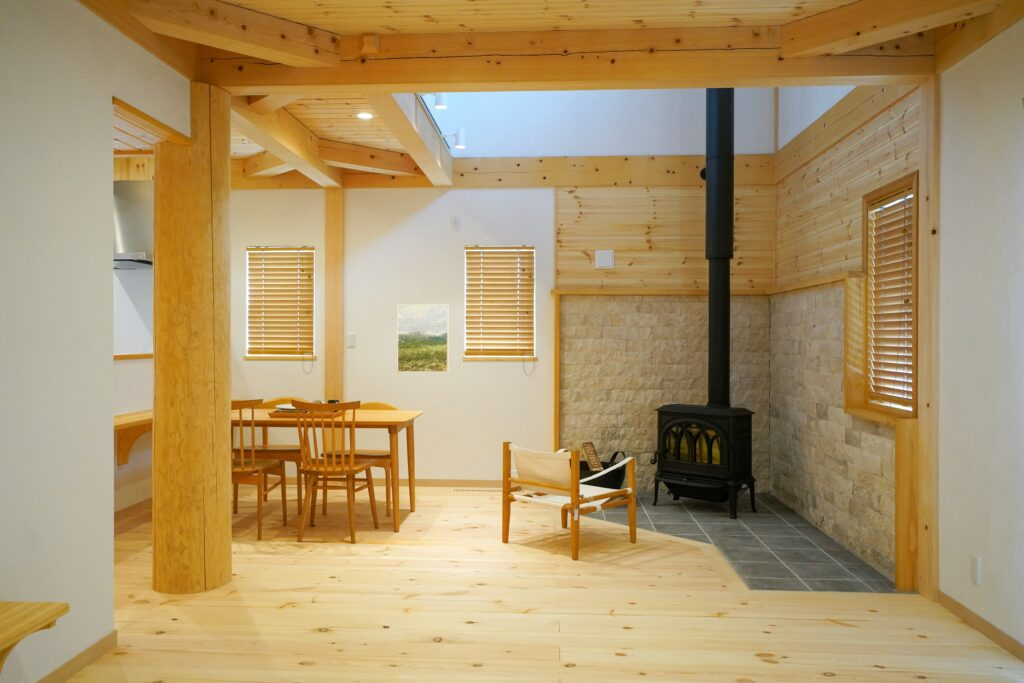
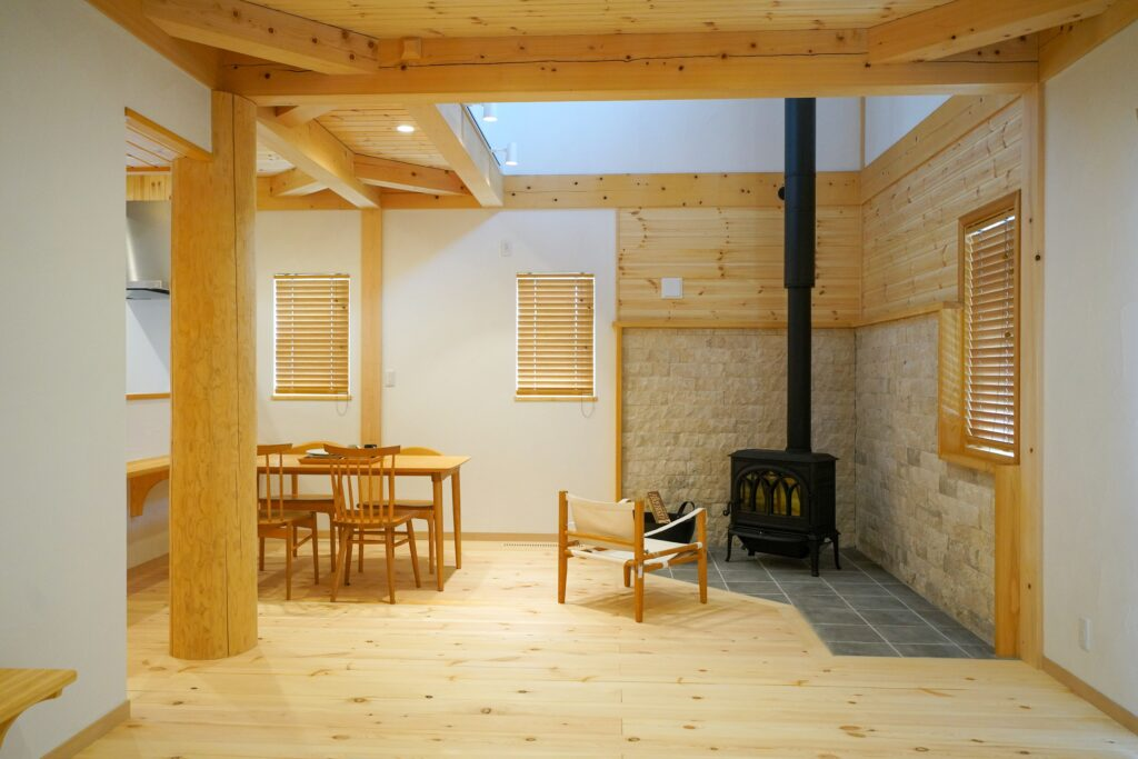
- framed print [397,304,449,373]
